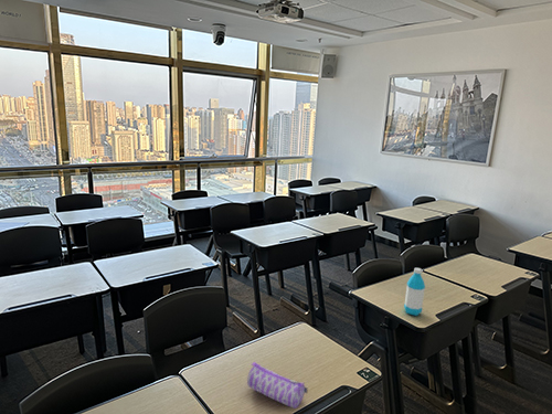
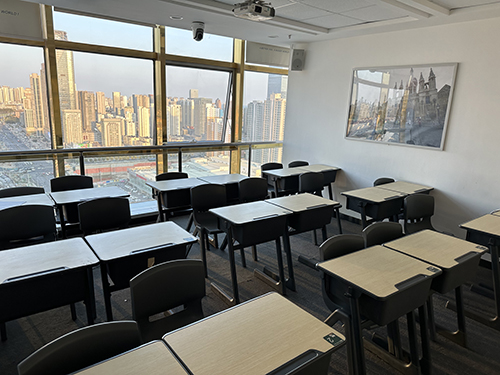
- pencil case [246,361,309,410]
- water bottle [403,267,426,317]
